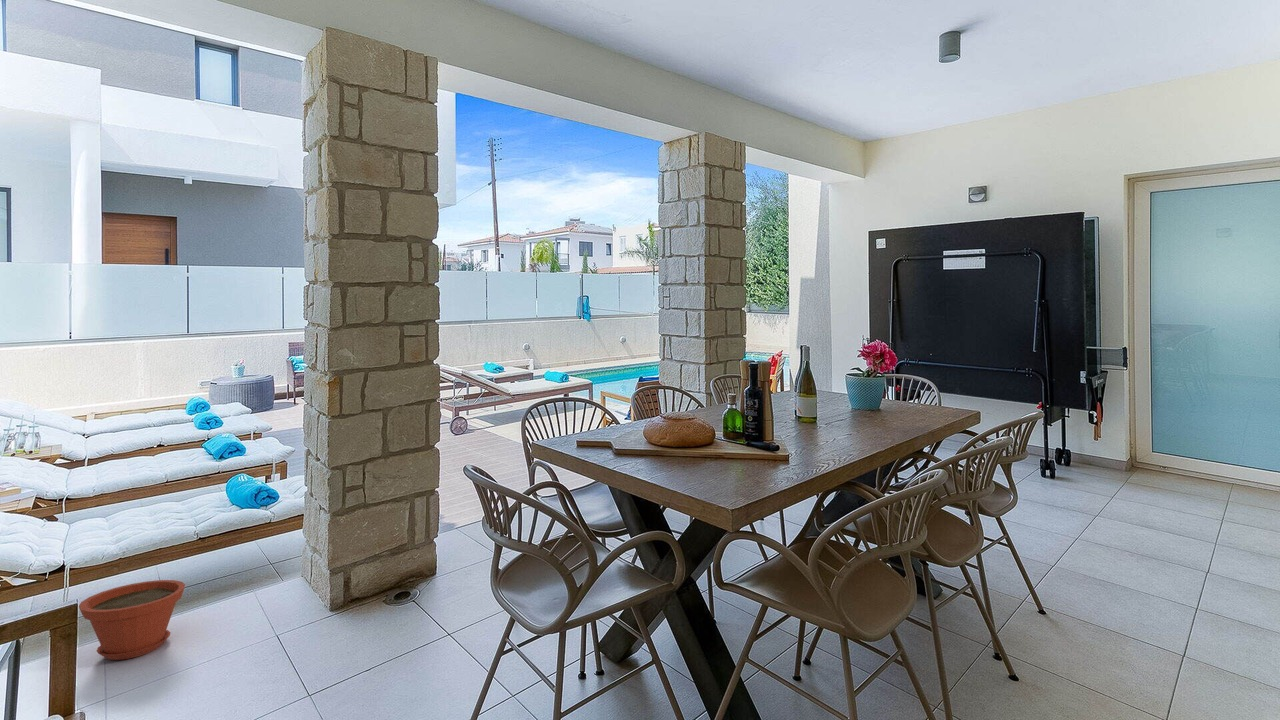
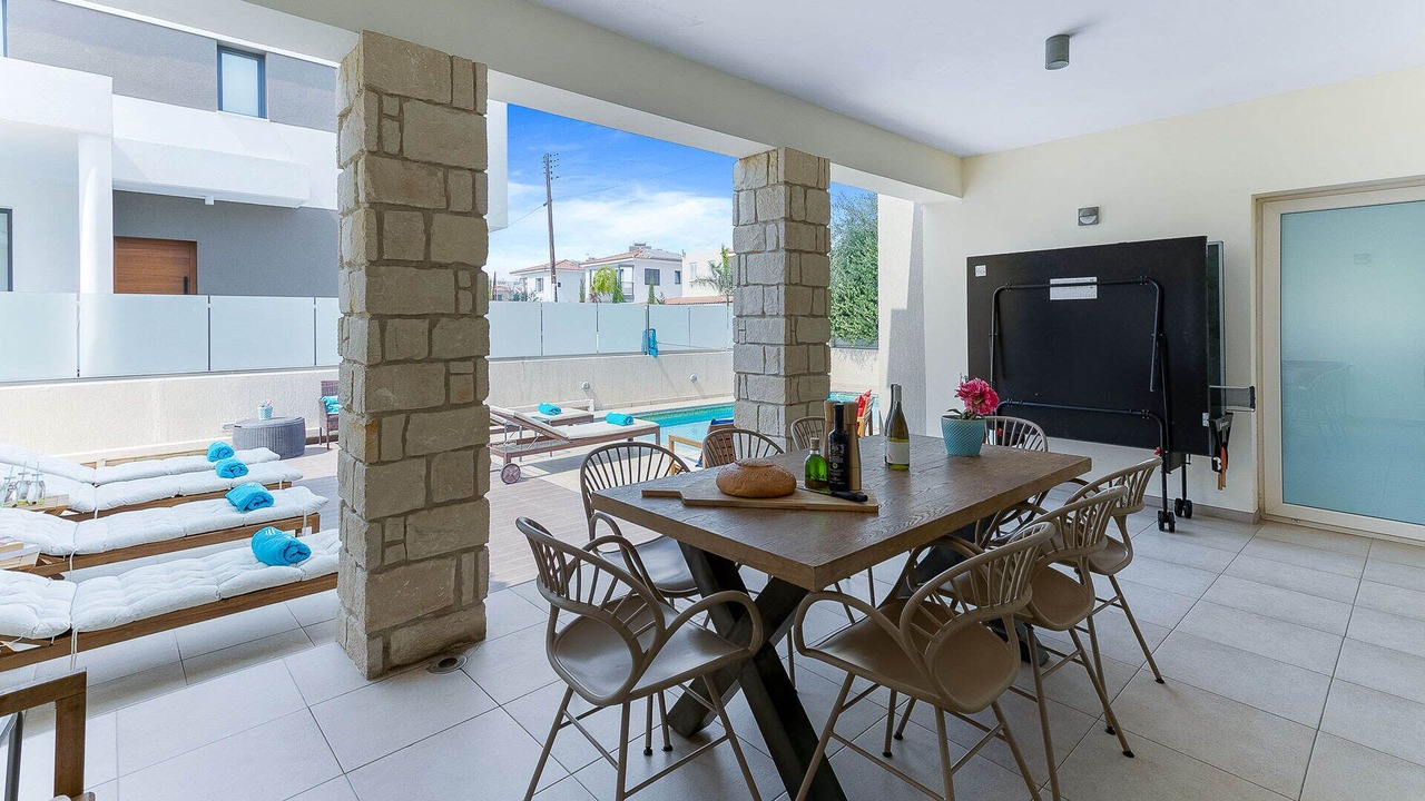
- plant pot [78,579,186,661]
